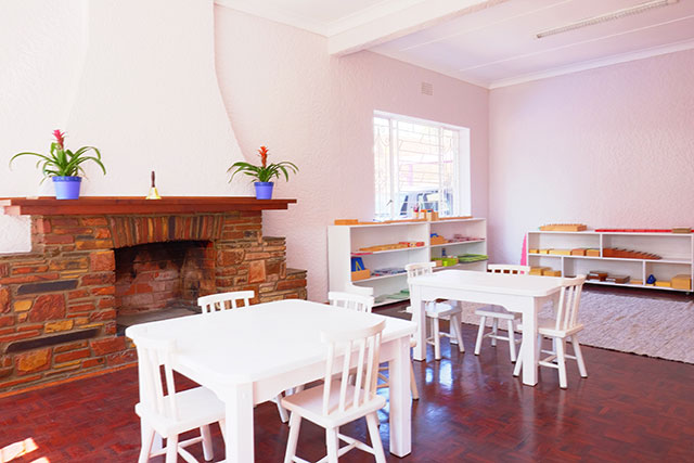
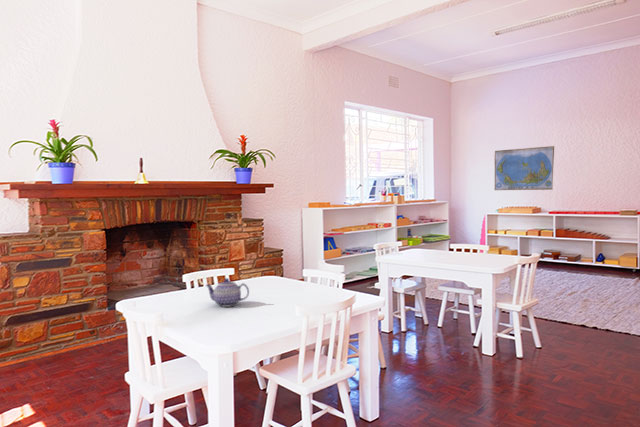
+ teapot [204,277,250,308]
+ world map [494,145,555,191]
